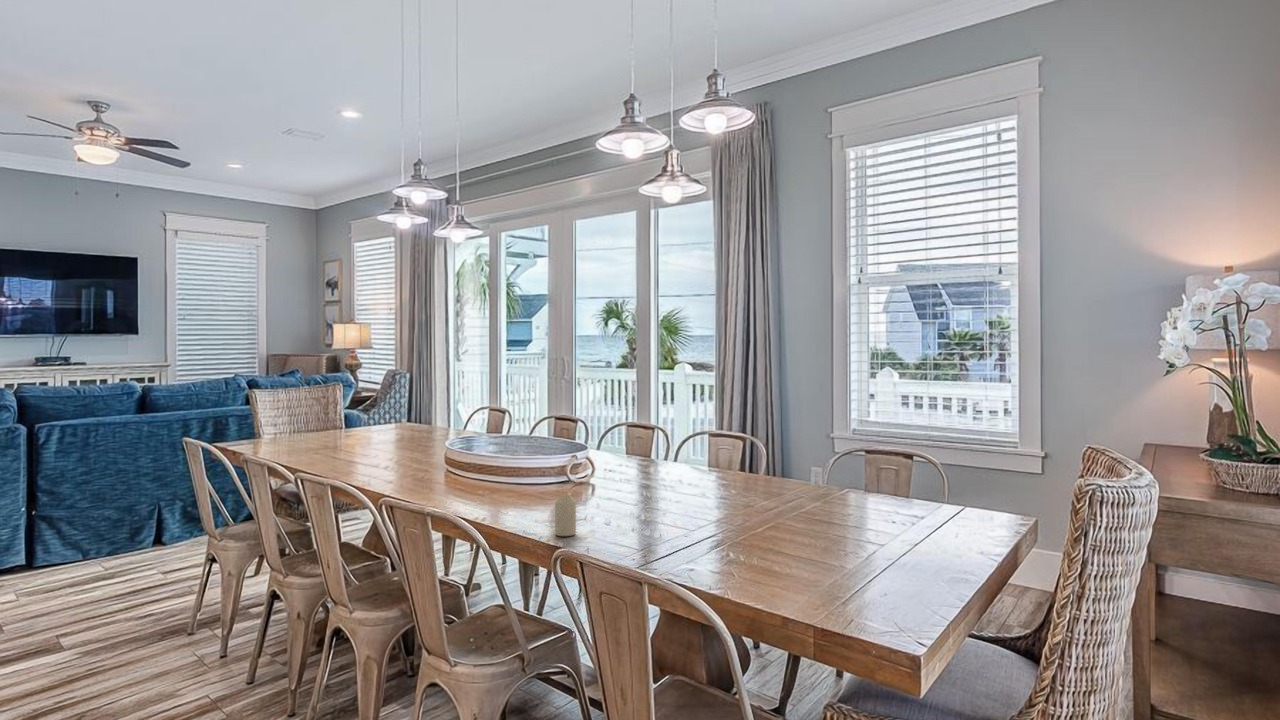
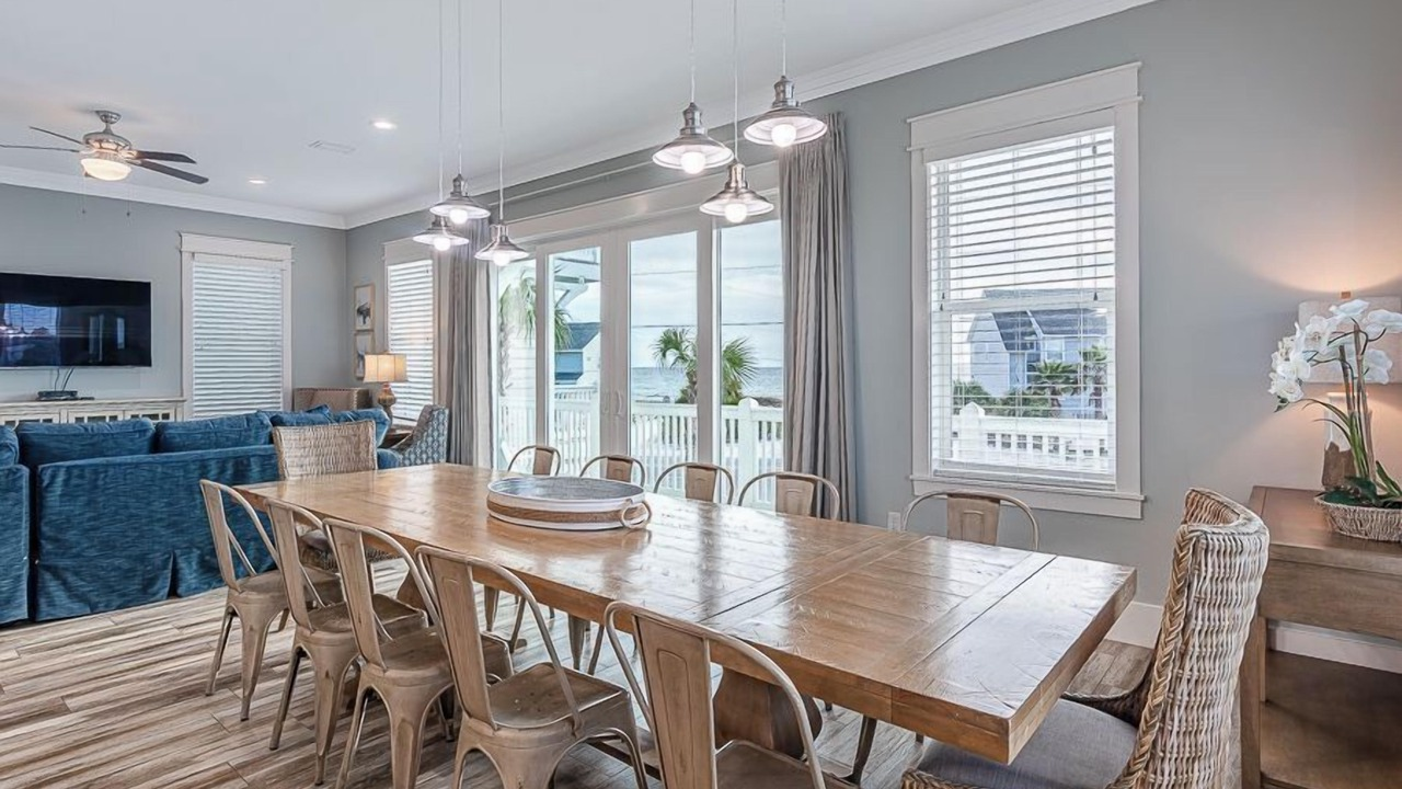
- candle [554,494,577,537]
